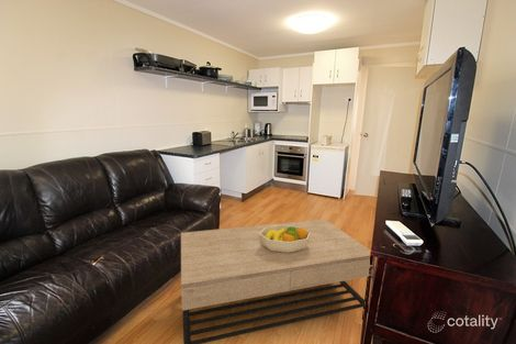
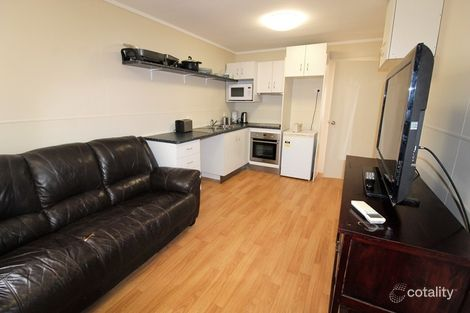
- fruit bowl [259,225,311,253]
- coffee table [180,219,372,344]
